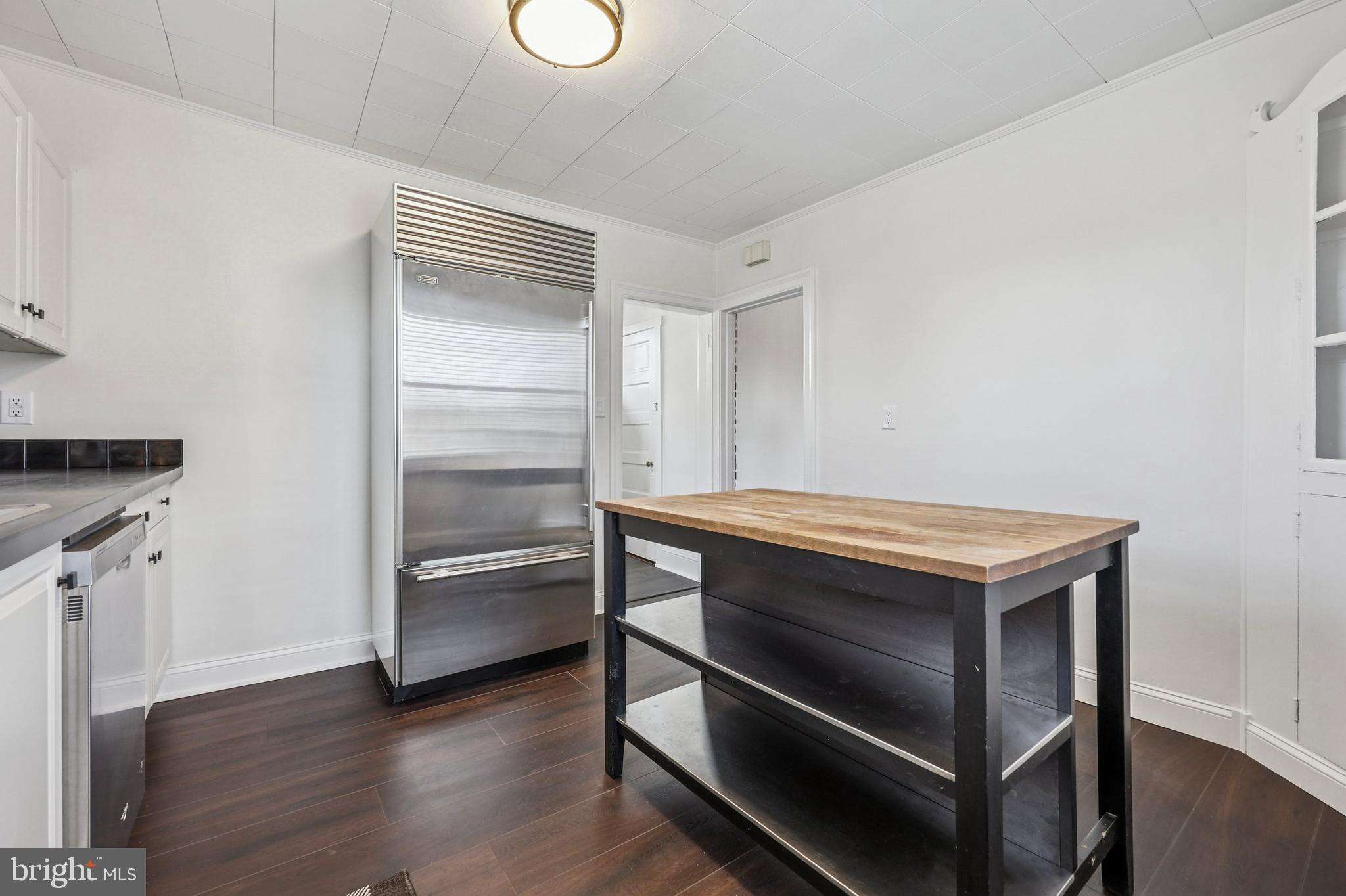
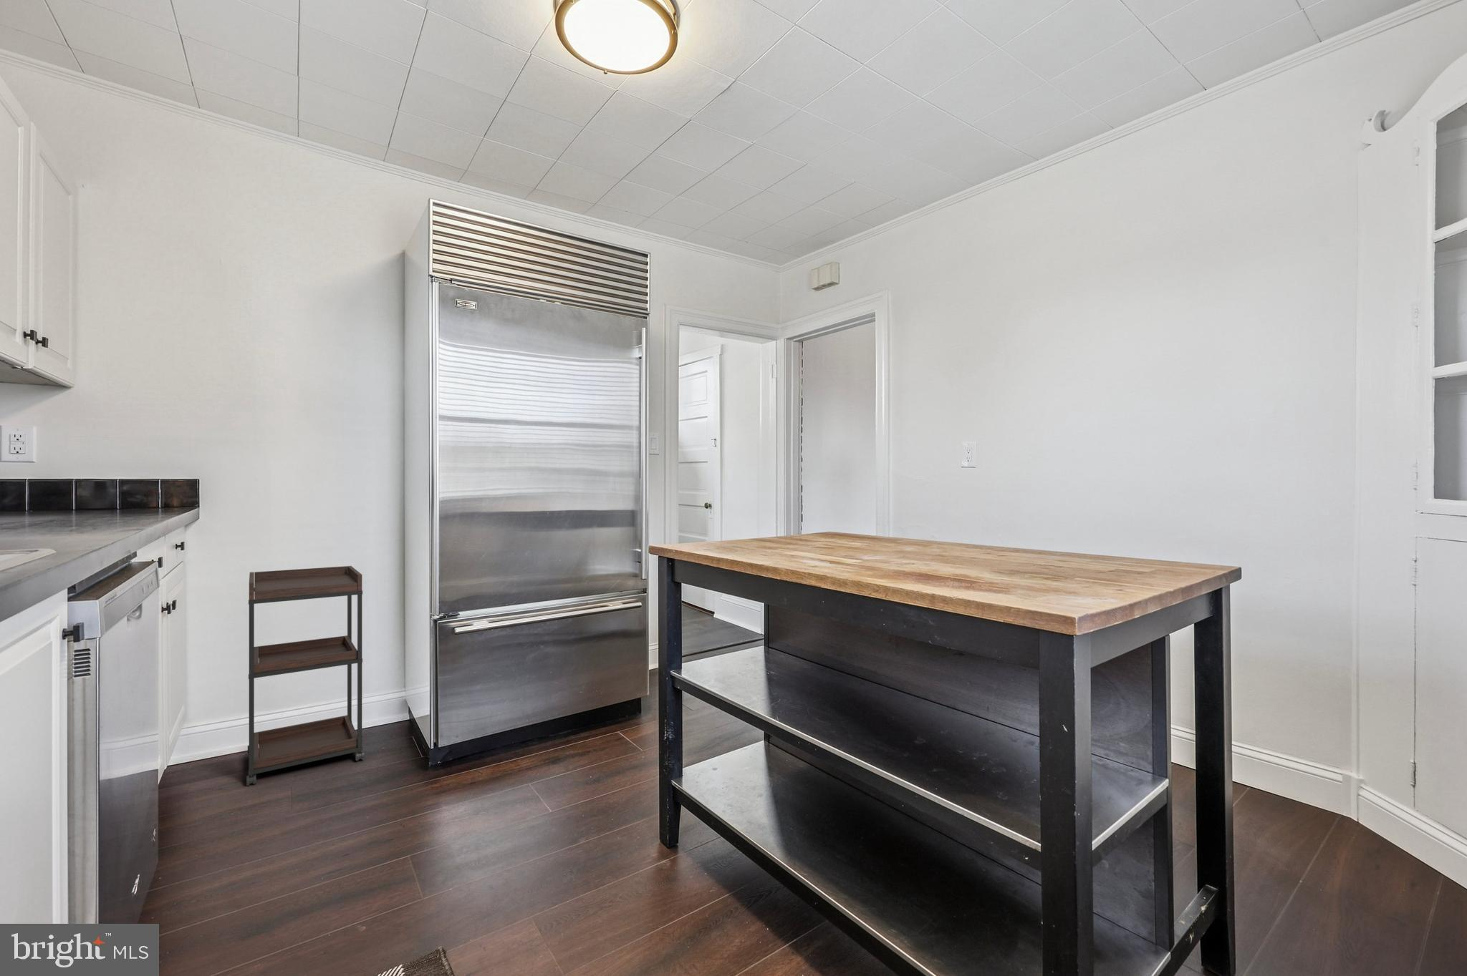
+ shelving unit [245,565,365,786]
